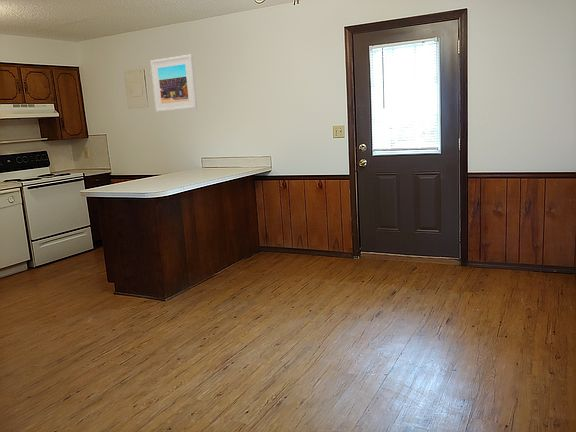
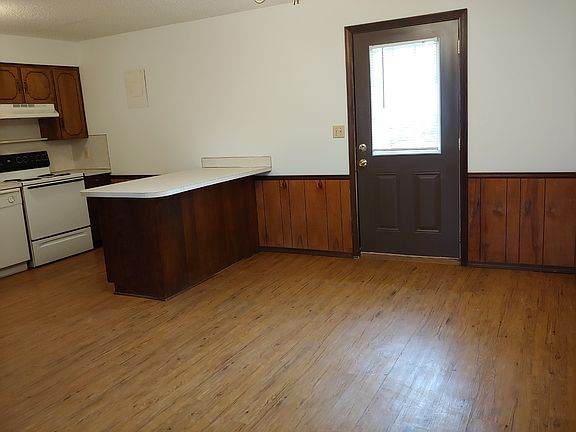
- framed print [150,54,198,113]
